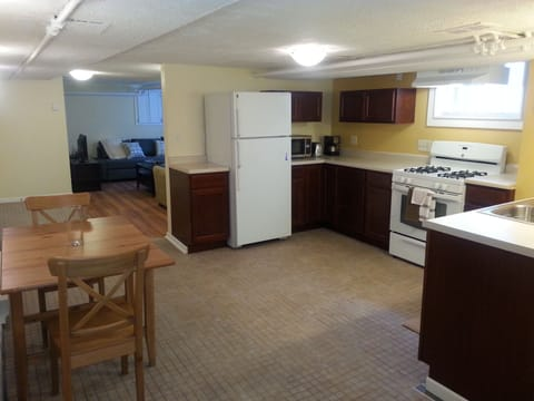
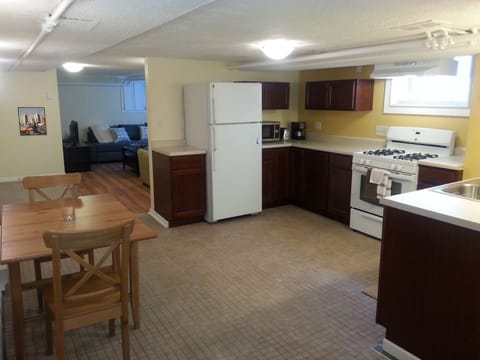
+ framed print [16,106,48,137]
